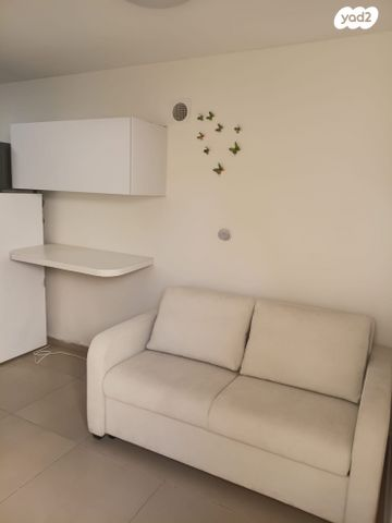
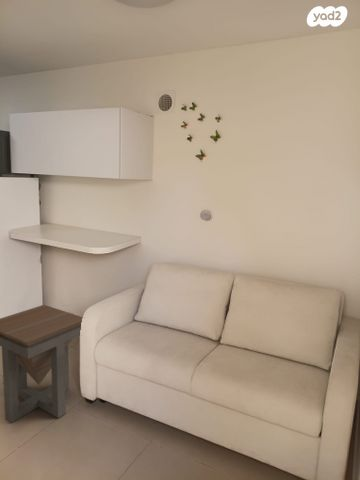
+ side table [0,304,84,424]
